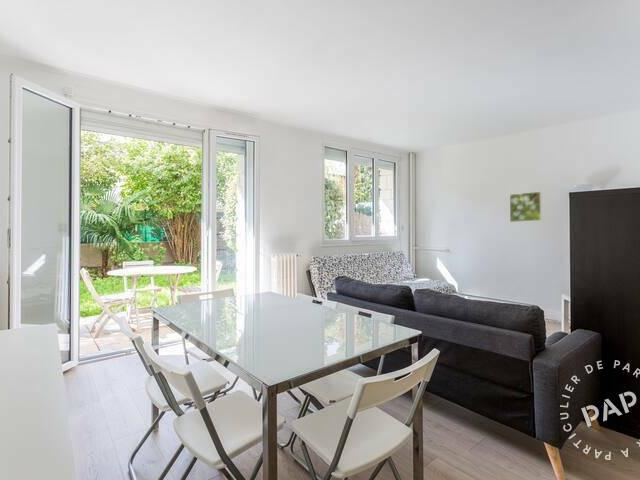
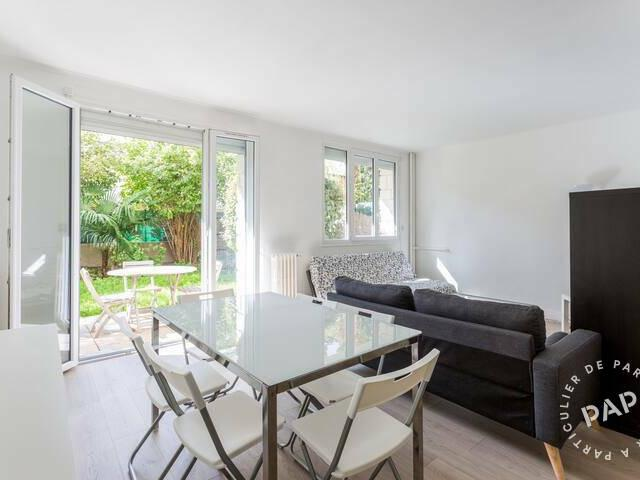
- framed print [509,190,543,223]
